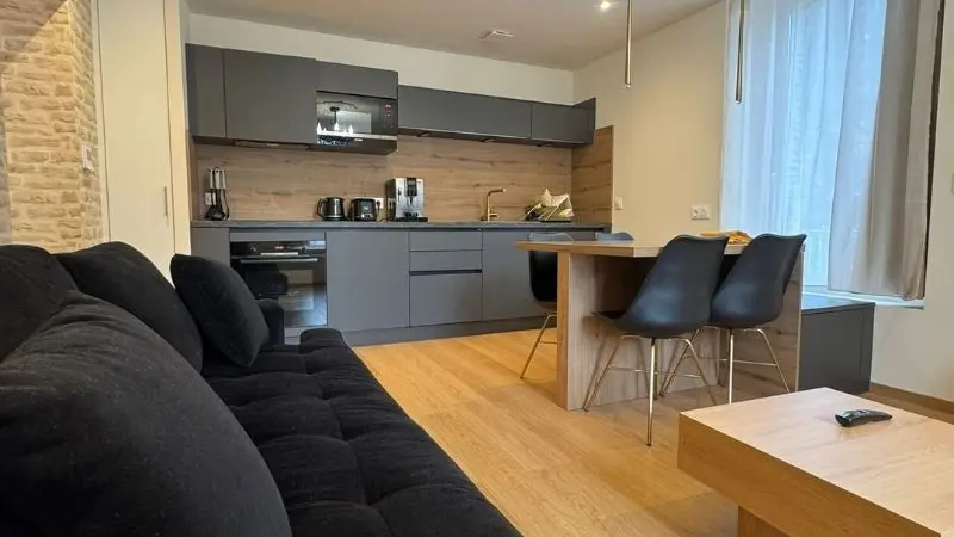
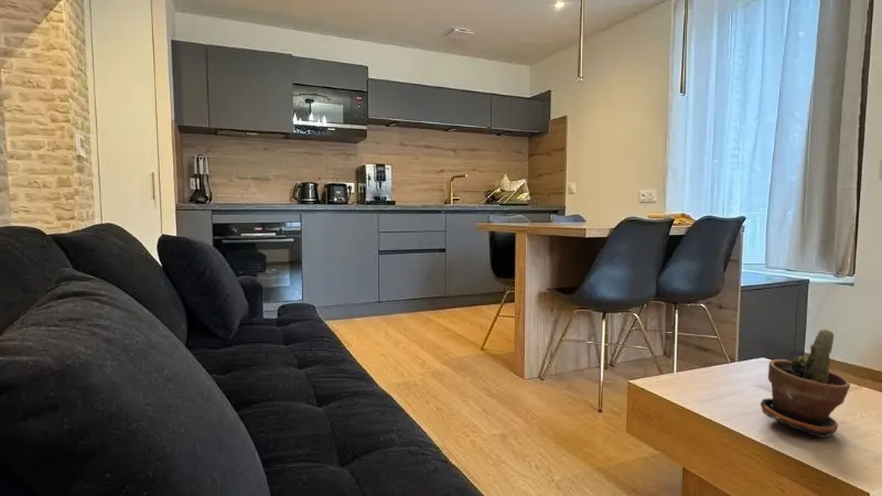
+ potted plant [760,328,851,439]
